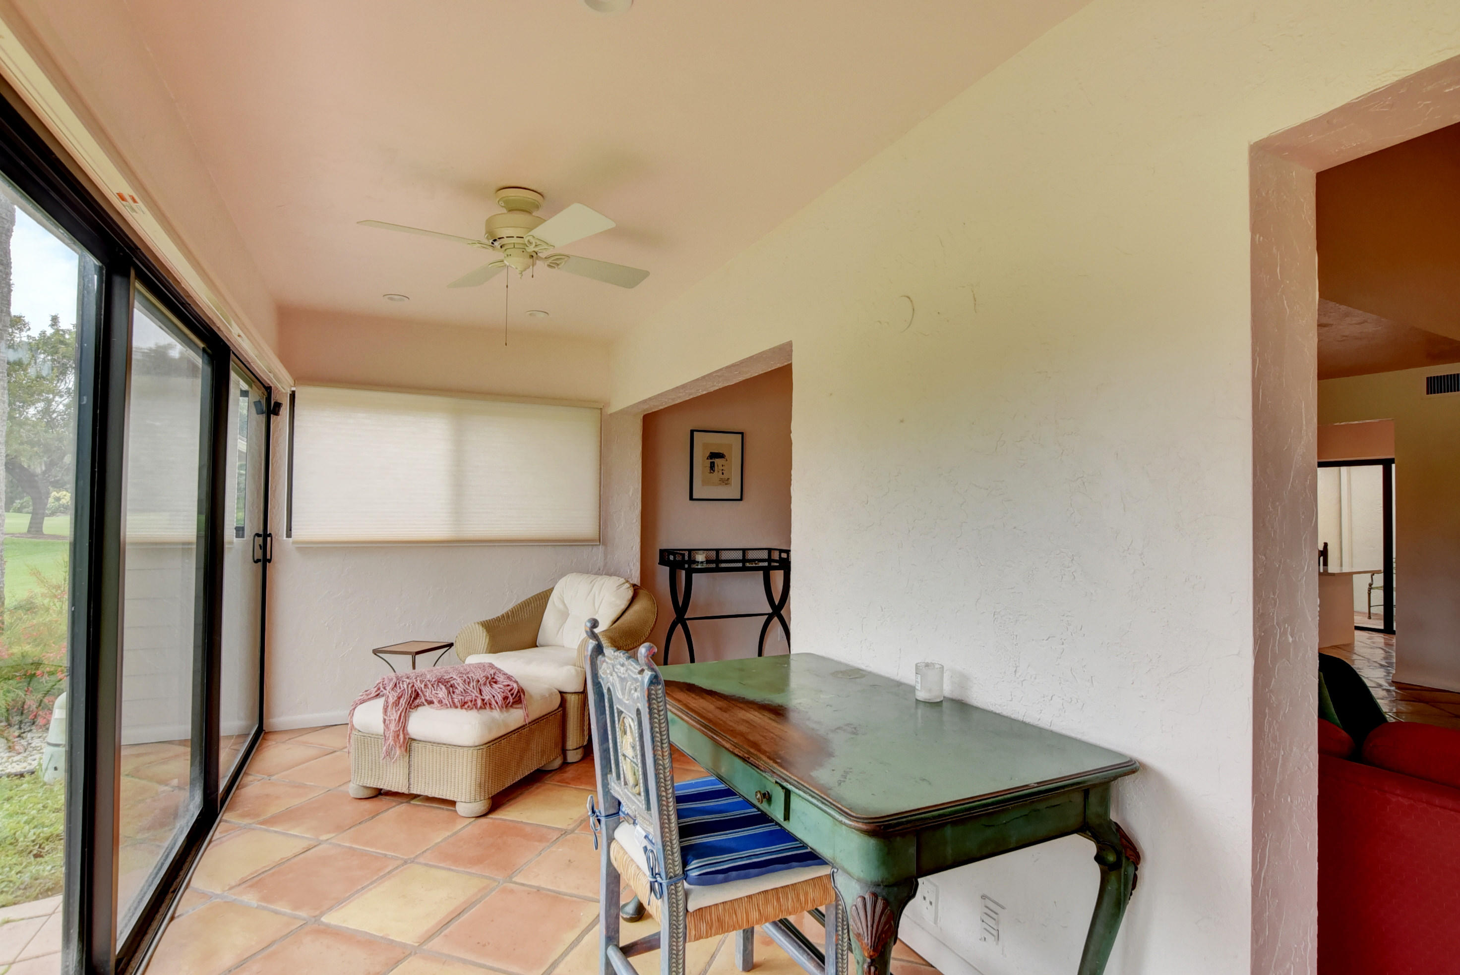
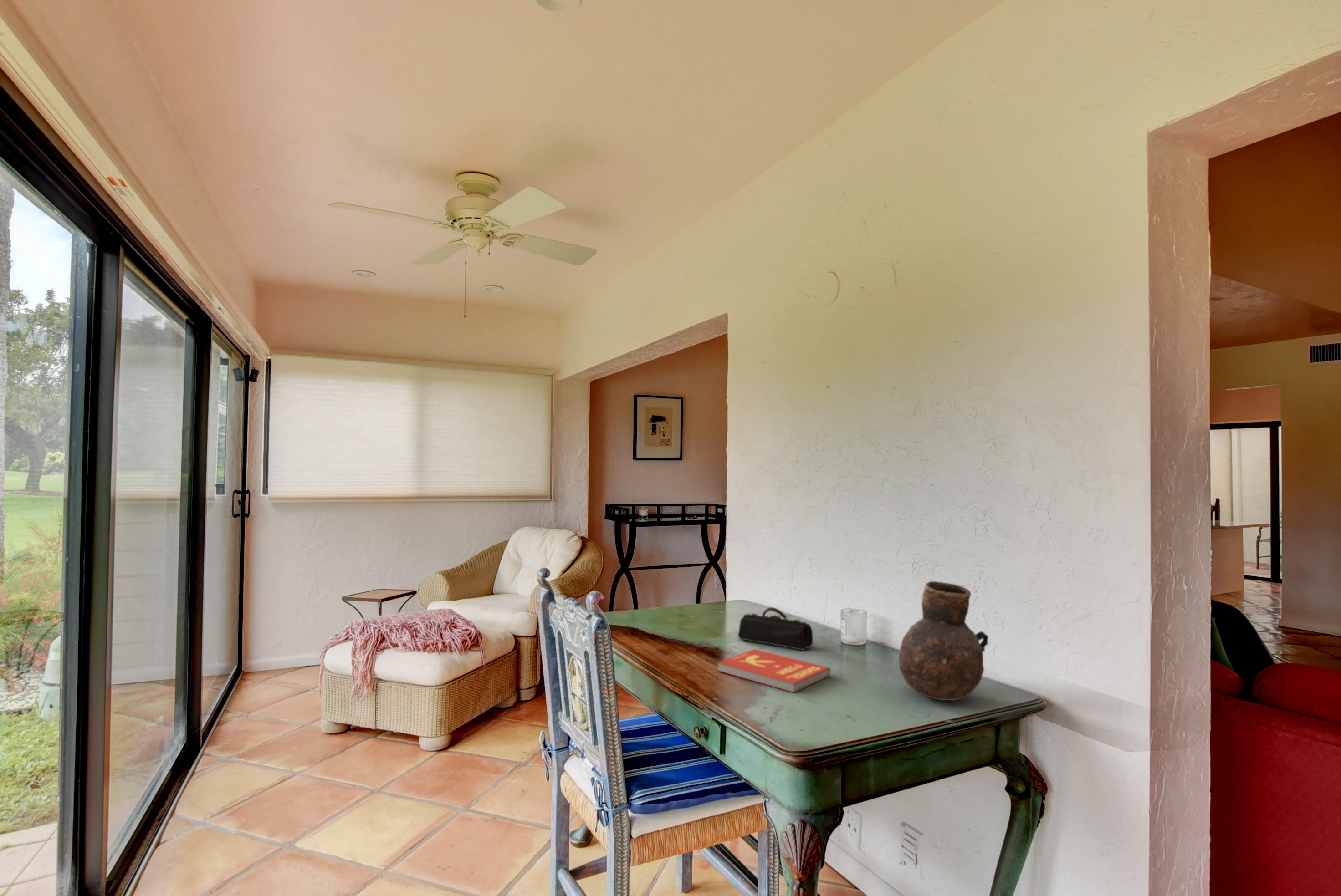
+ book [717,649,831,693]
+ vase [899,581,989,701]
+ pencil case [737,607,814,651]
